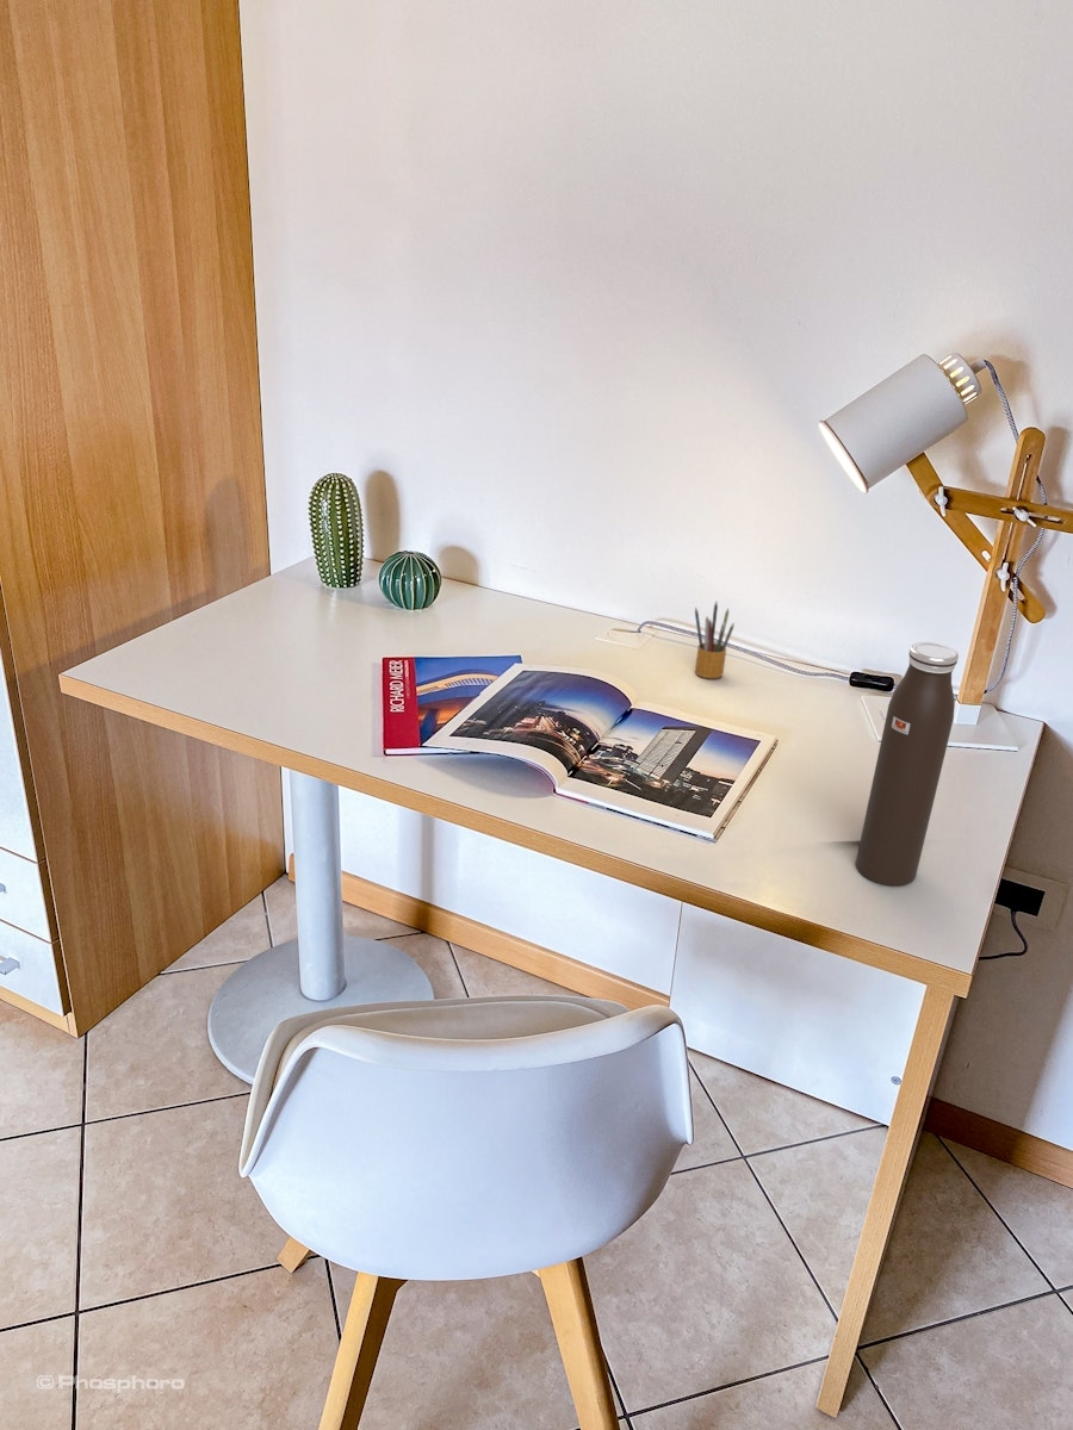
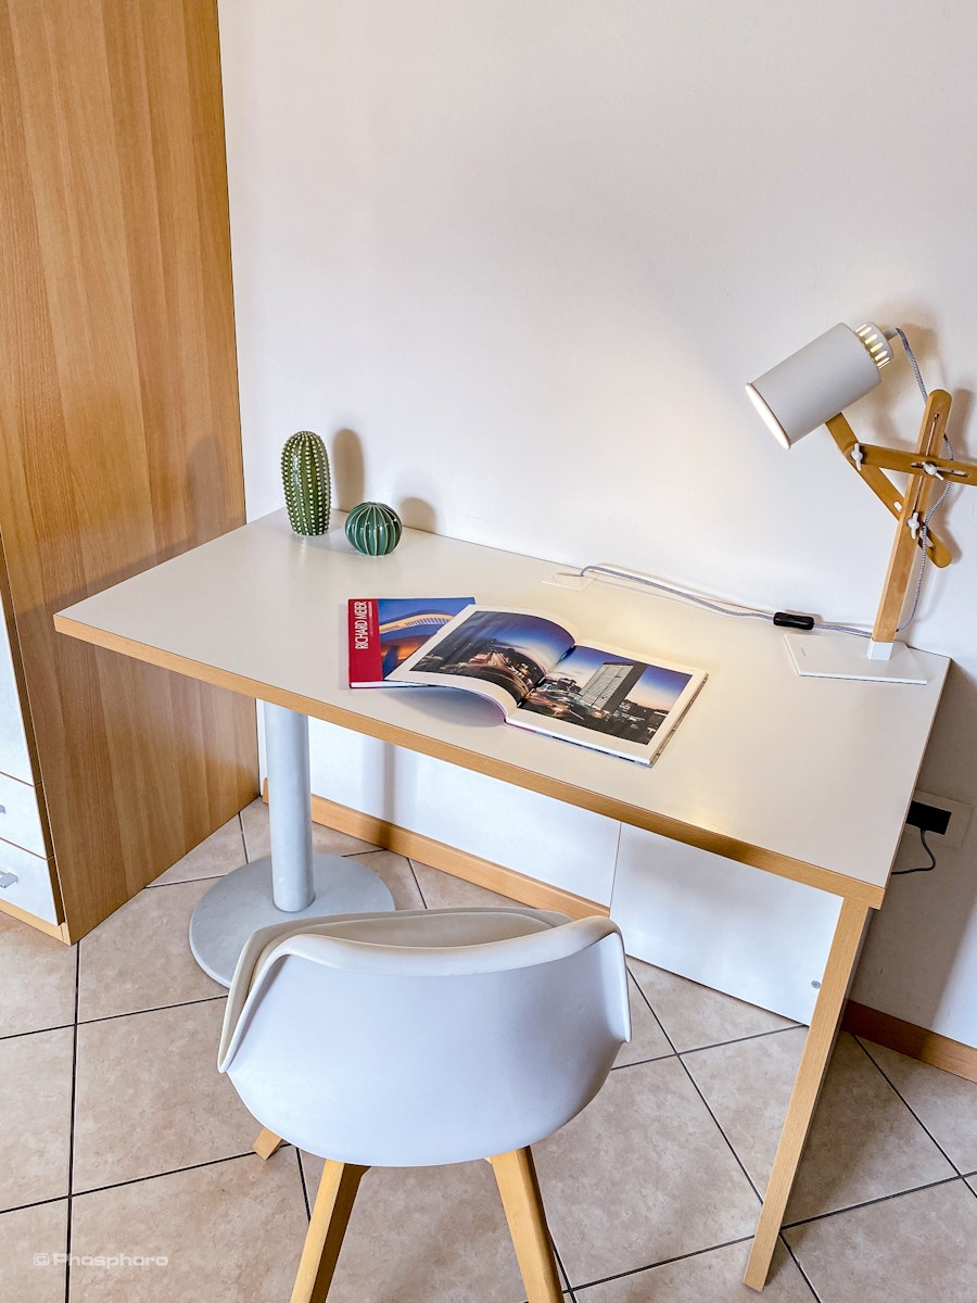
- pencil box [694,601,736,680]
- water bottle [855,641,960,887]
